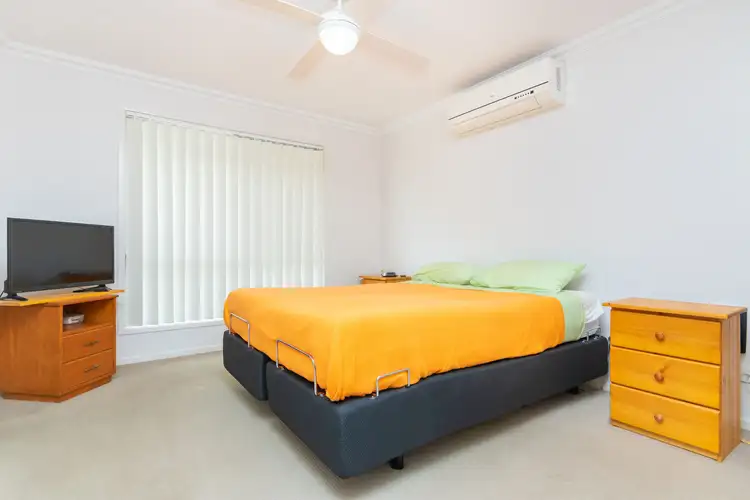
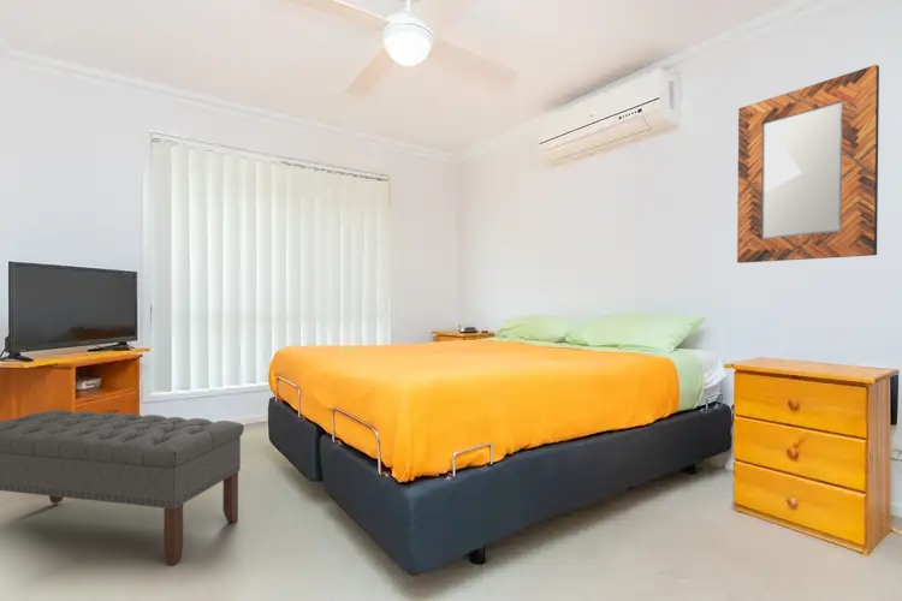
+ bench [0,409,245,567]
+ home mirror [736,64,880,264]
